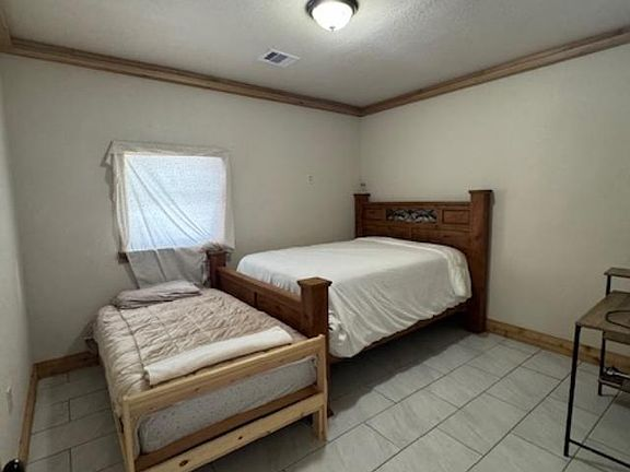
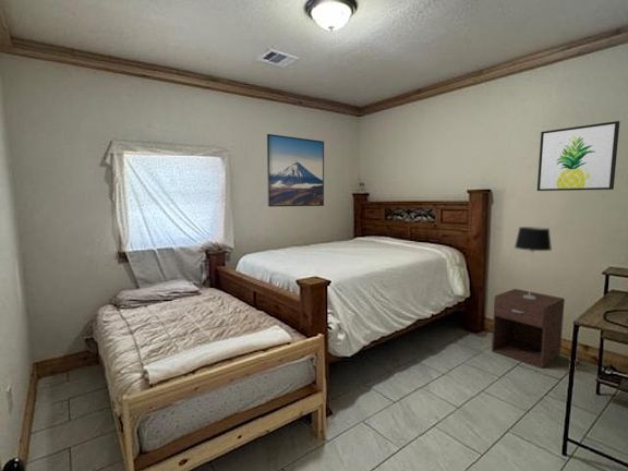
+ nightstand [491,288,566,370]
+ wall art [536,120,620,192]
+ table lamp [514,226,553,299]
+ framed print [266,133,325,208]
